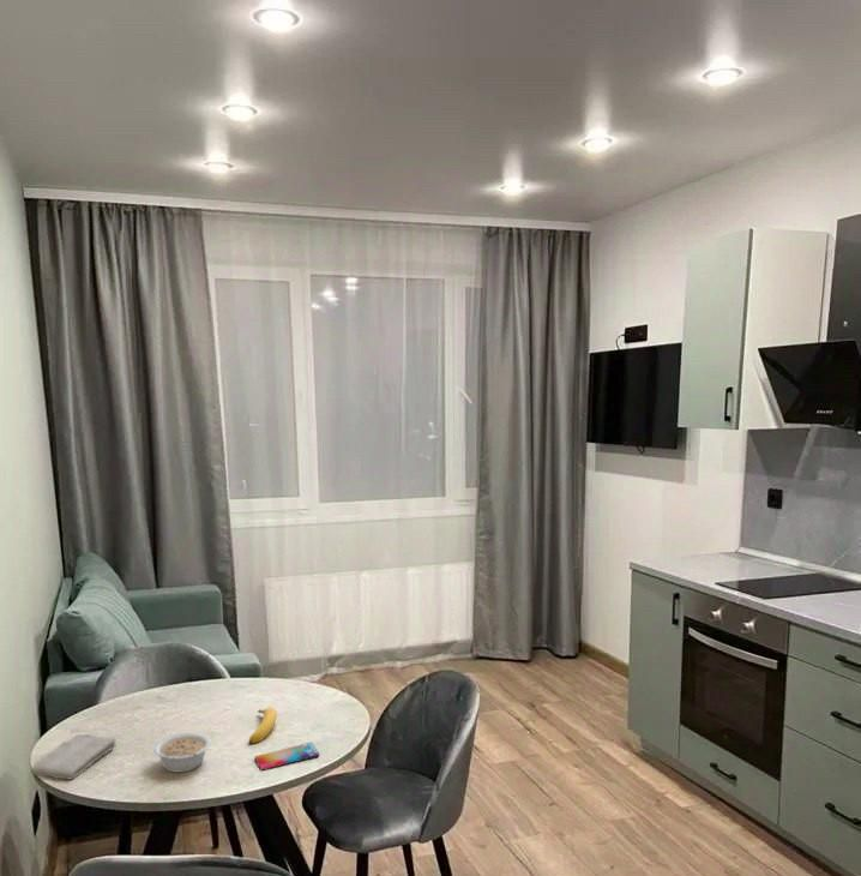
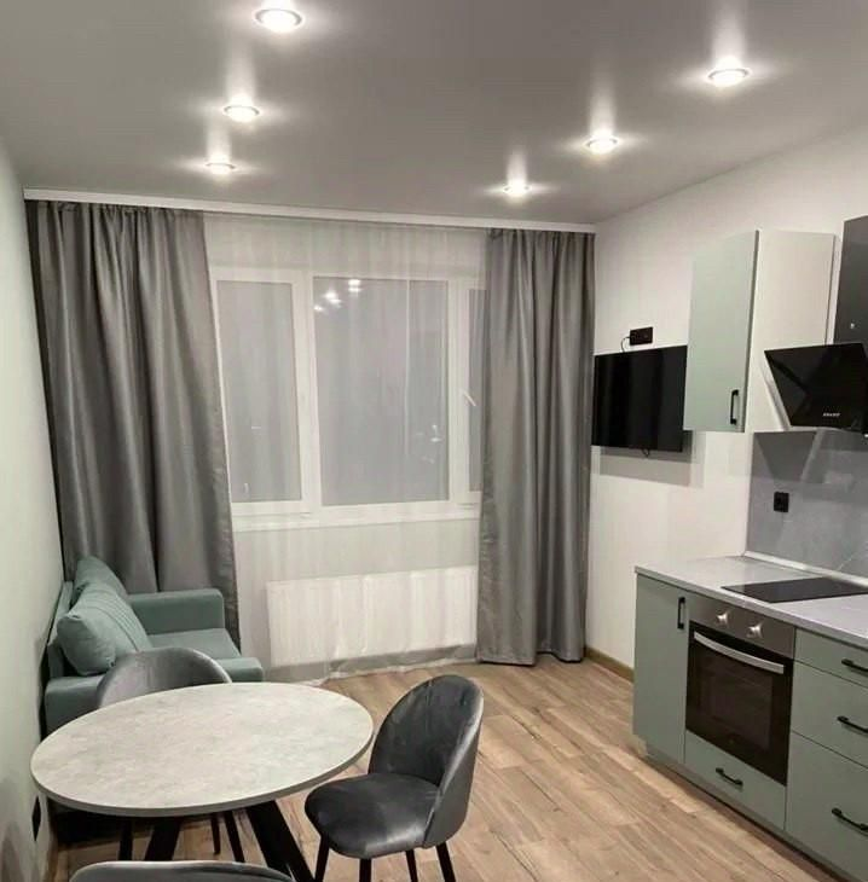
- washcloth [29,733,118,780]
- banana [248,706,278,744]
- legume [152,732,212,774]
- smartphone [253,742,320,772]
